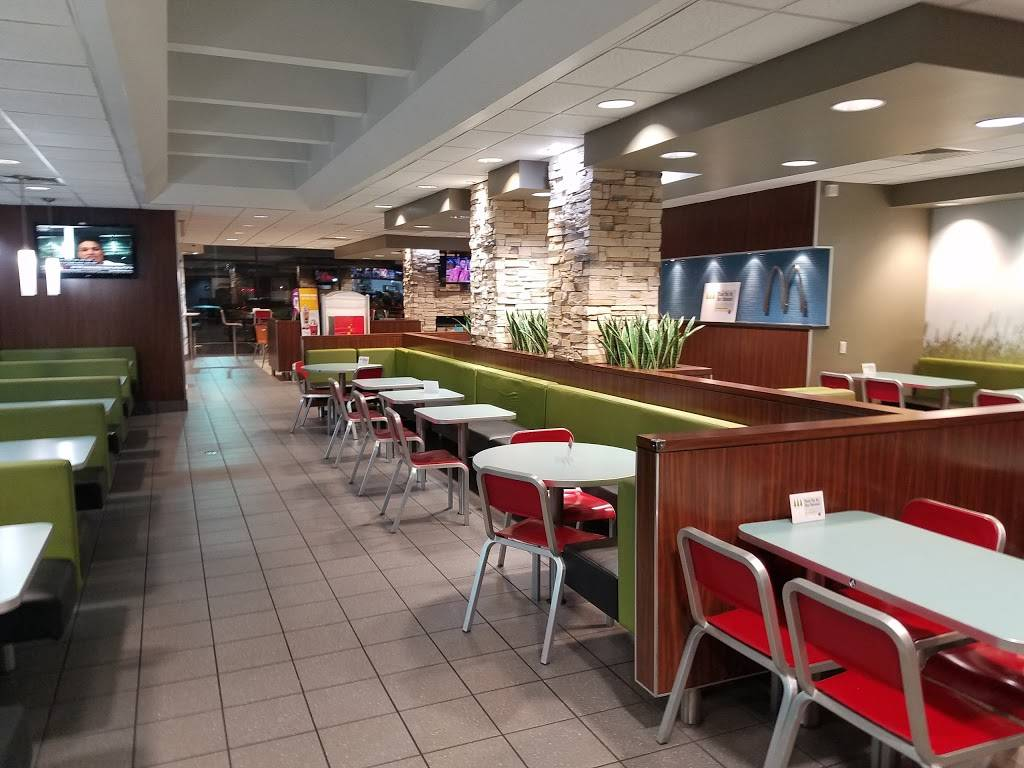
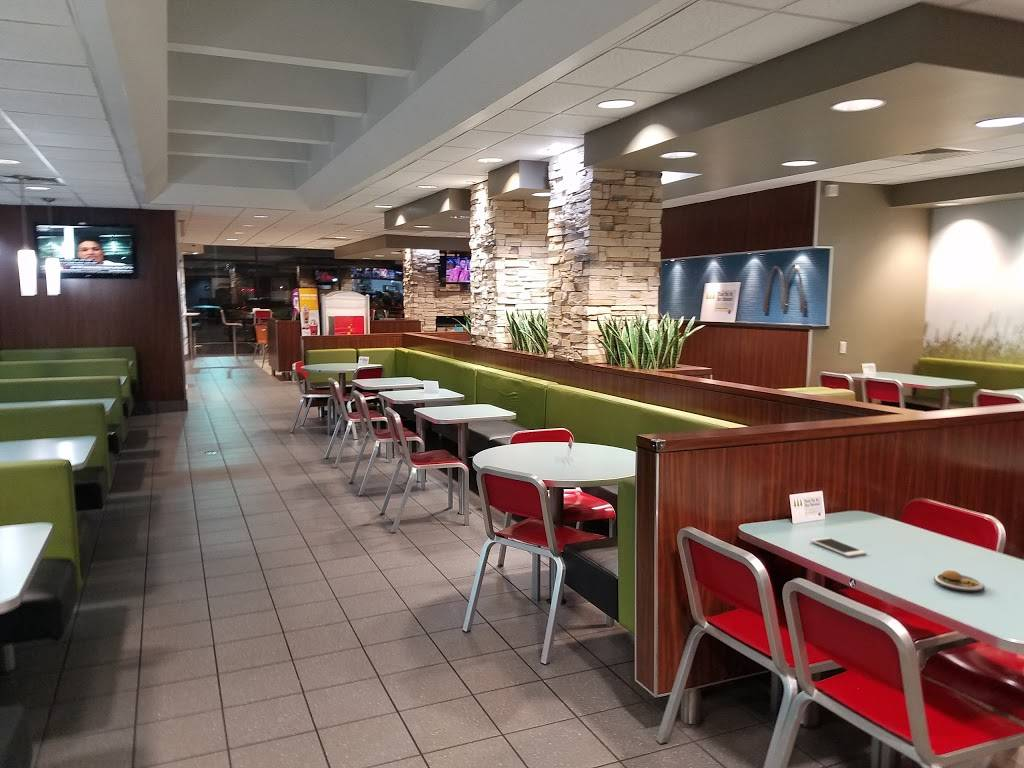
+ hamburger [933,569,985,593]
+ cell phone [809,536,867,558]
